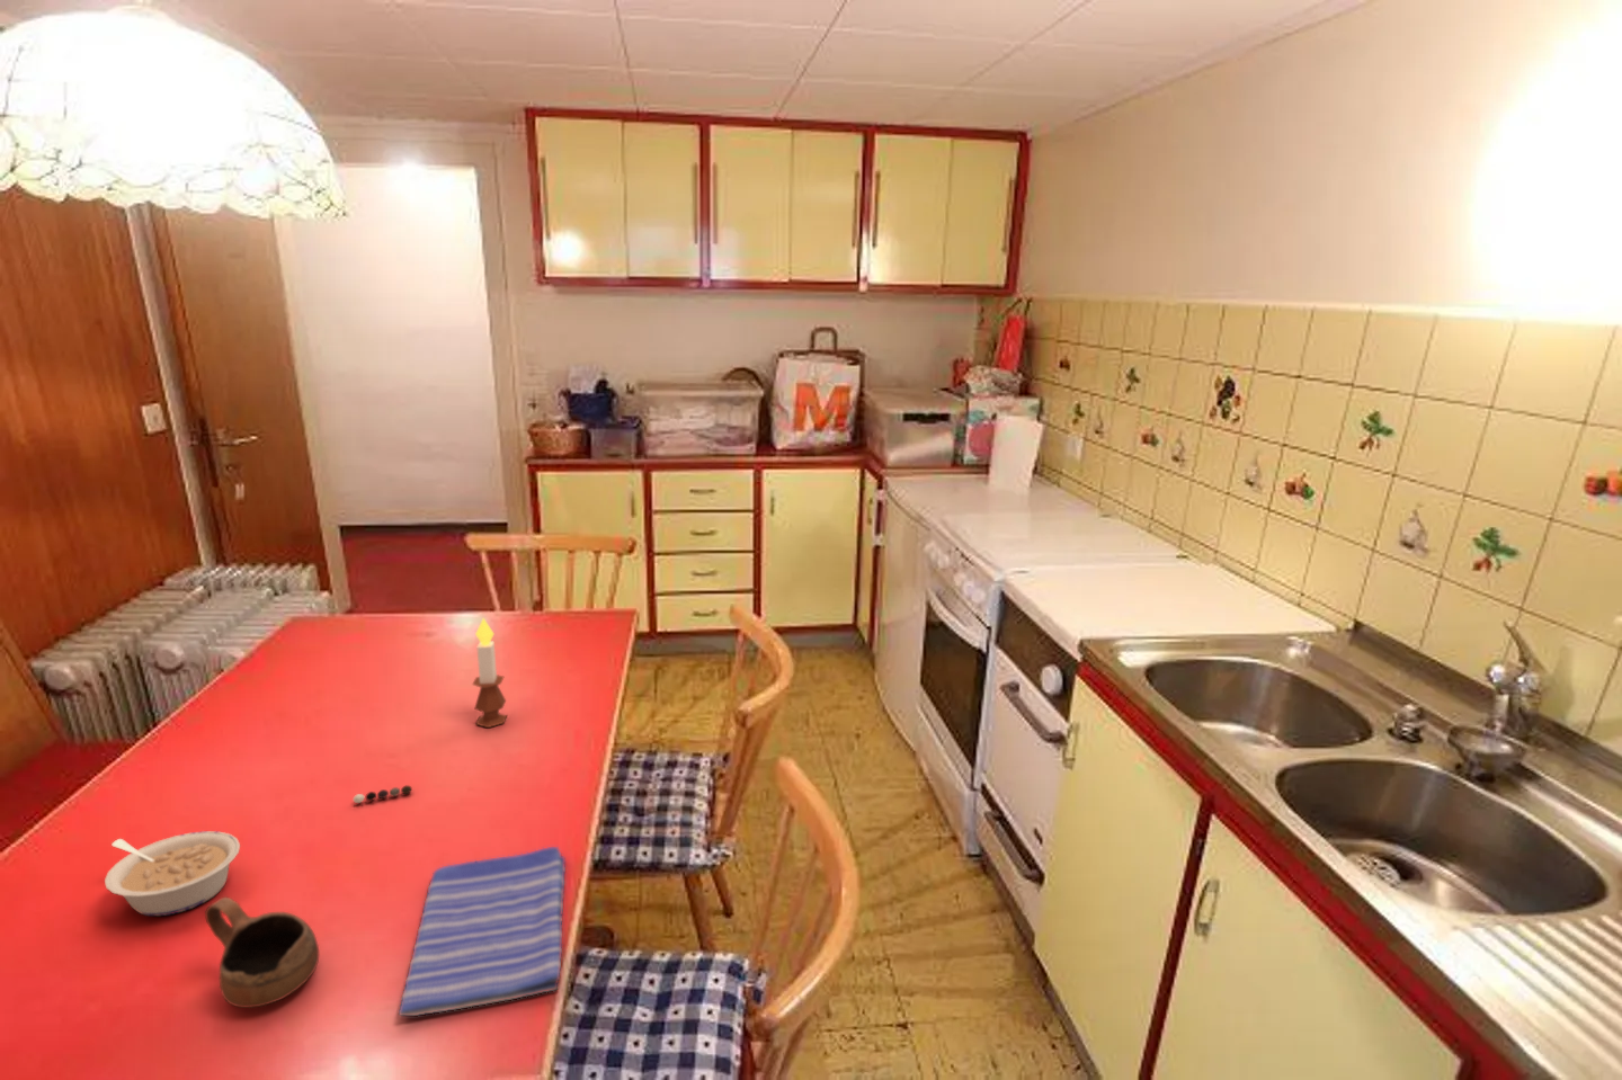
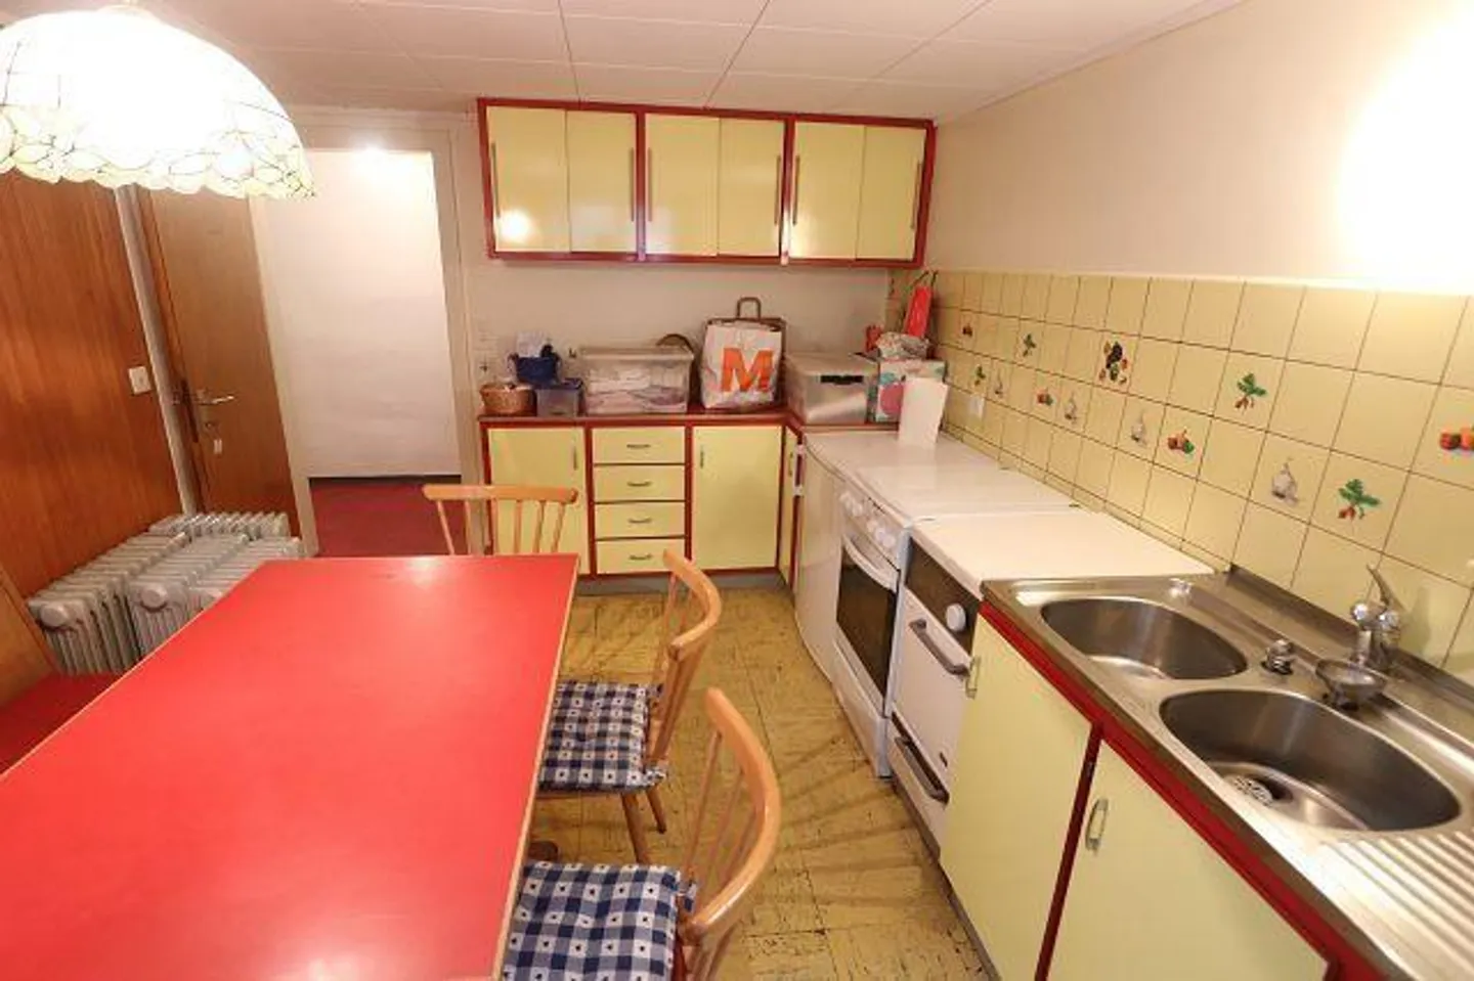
- dish towel [398,846,566,1017]
- pepper shaker [353,783,413,804]
- cup [204,897,319,1009]
- candle [471,617,509,728]
- legume [104,830,241,917]
